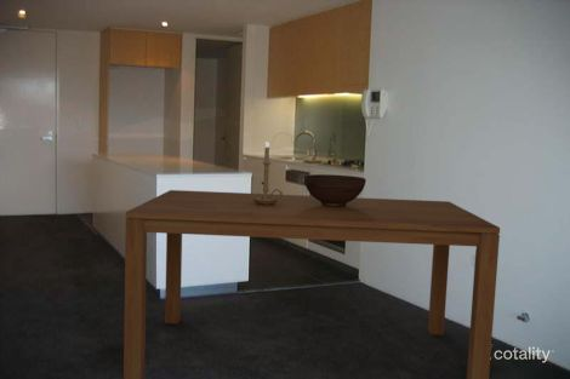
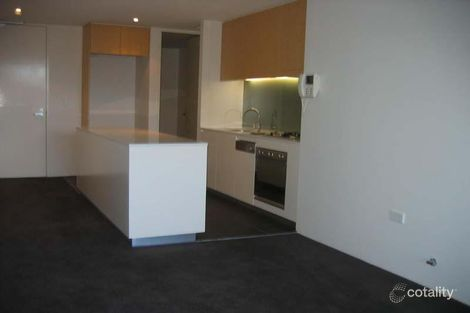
- fruit bowl [303,173,367,207]
- dining table [122,189,501,379]
- candle holder [252,140,284,205]
